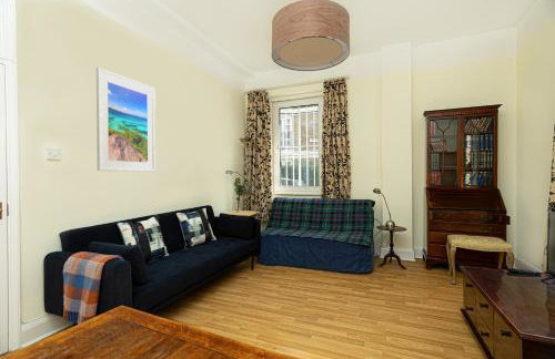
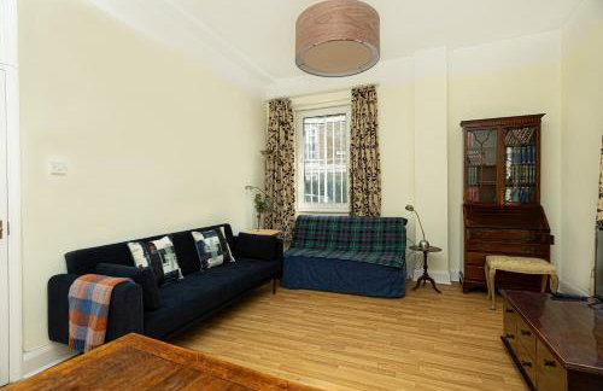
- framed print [95,66,157,173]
